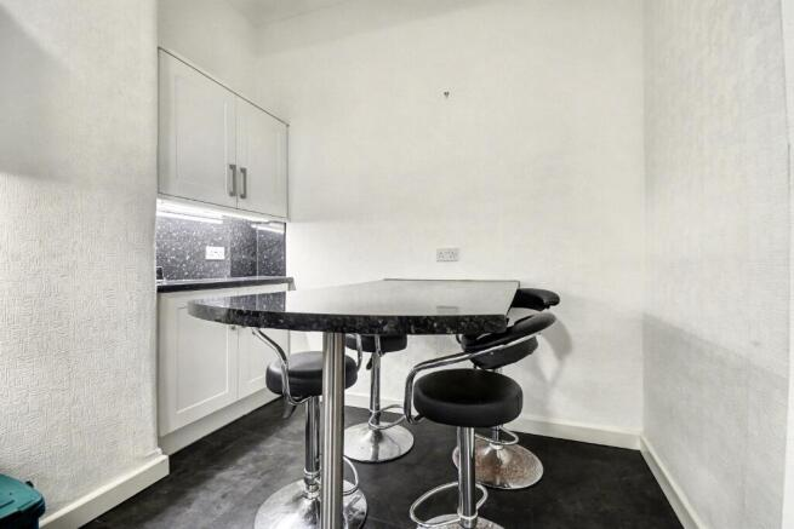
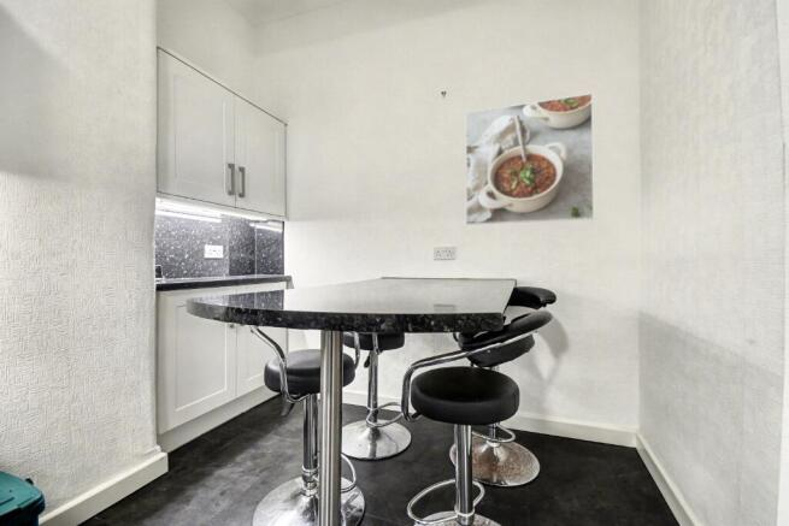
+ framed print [465,93,595,226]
